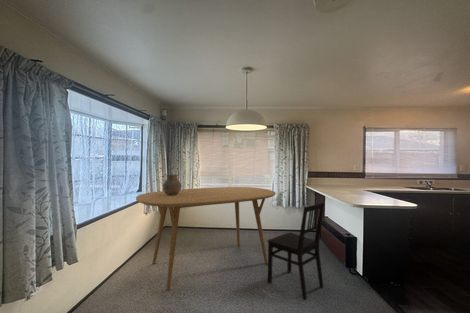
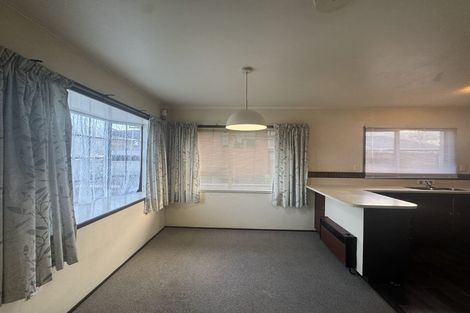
- dining table [135,186,277,292]
- dining chair [267,201,325,301]
- ceramic pot [161,174,183,196]
